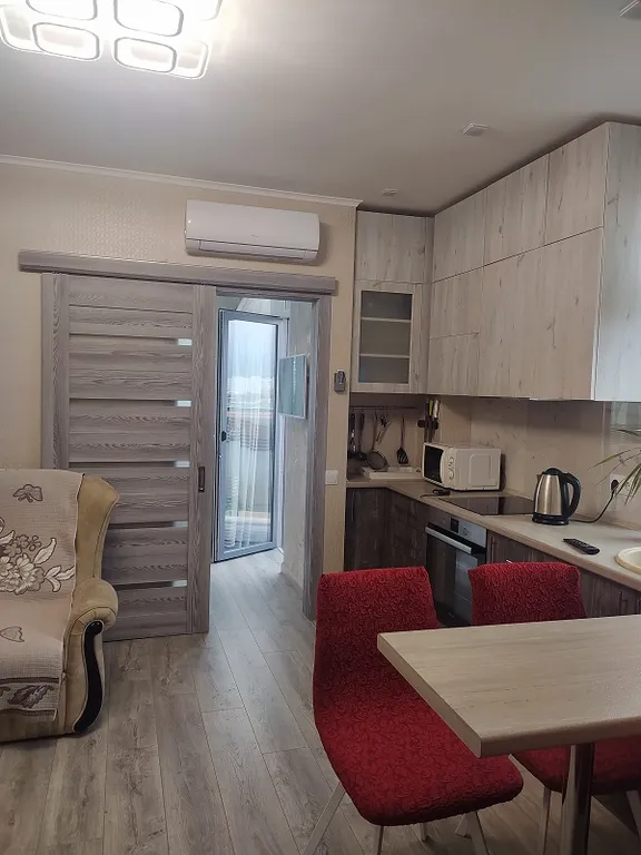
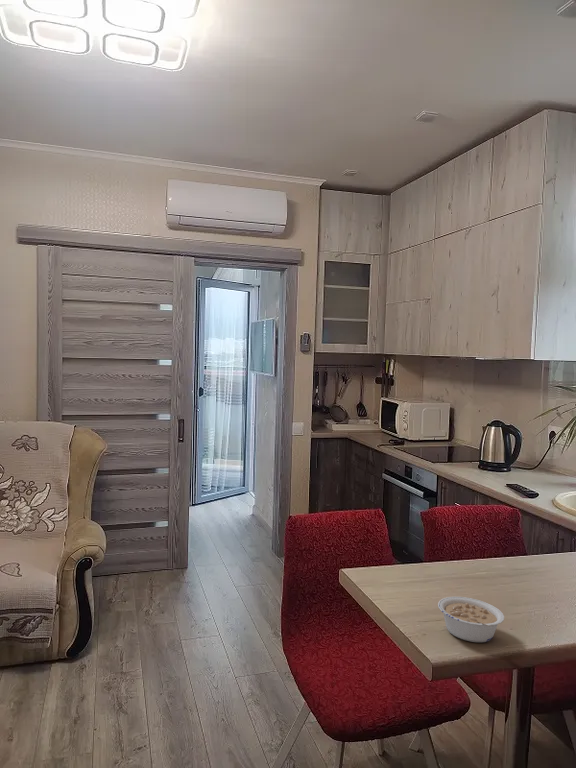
+ legume [437,596,505,643]
